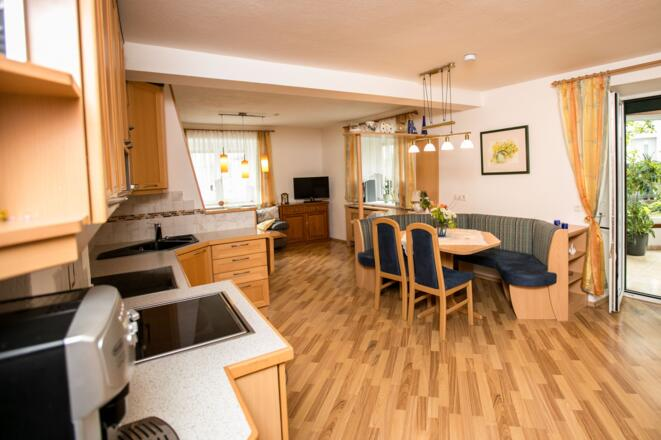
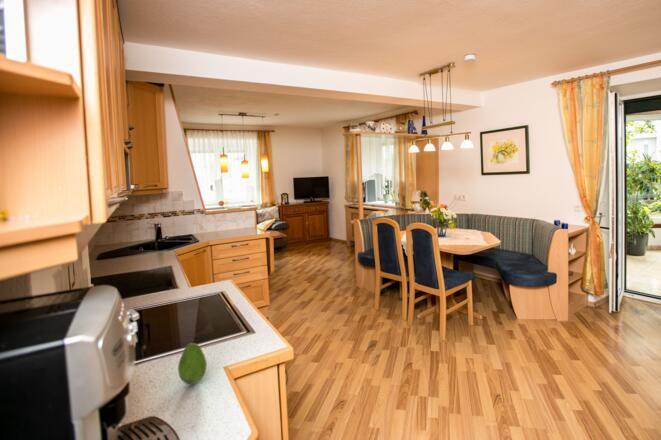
+ fruit [177,342,208,385]
